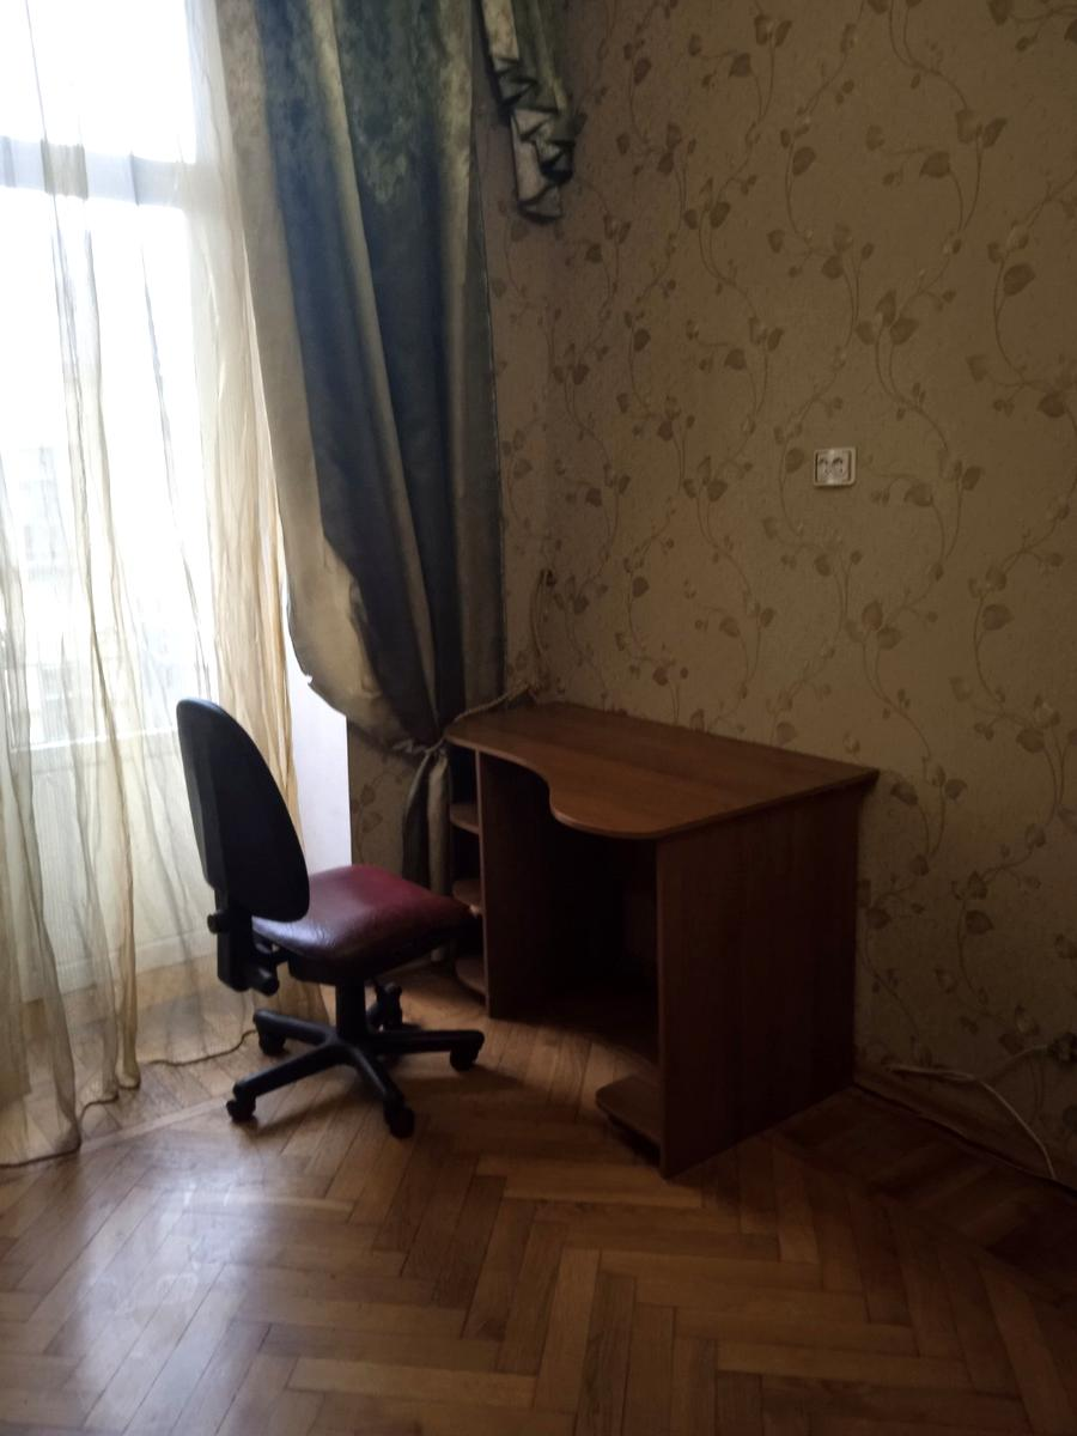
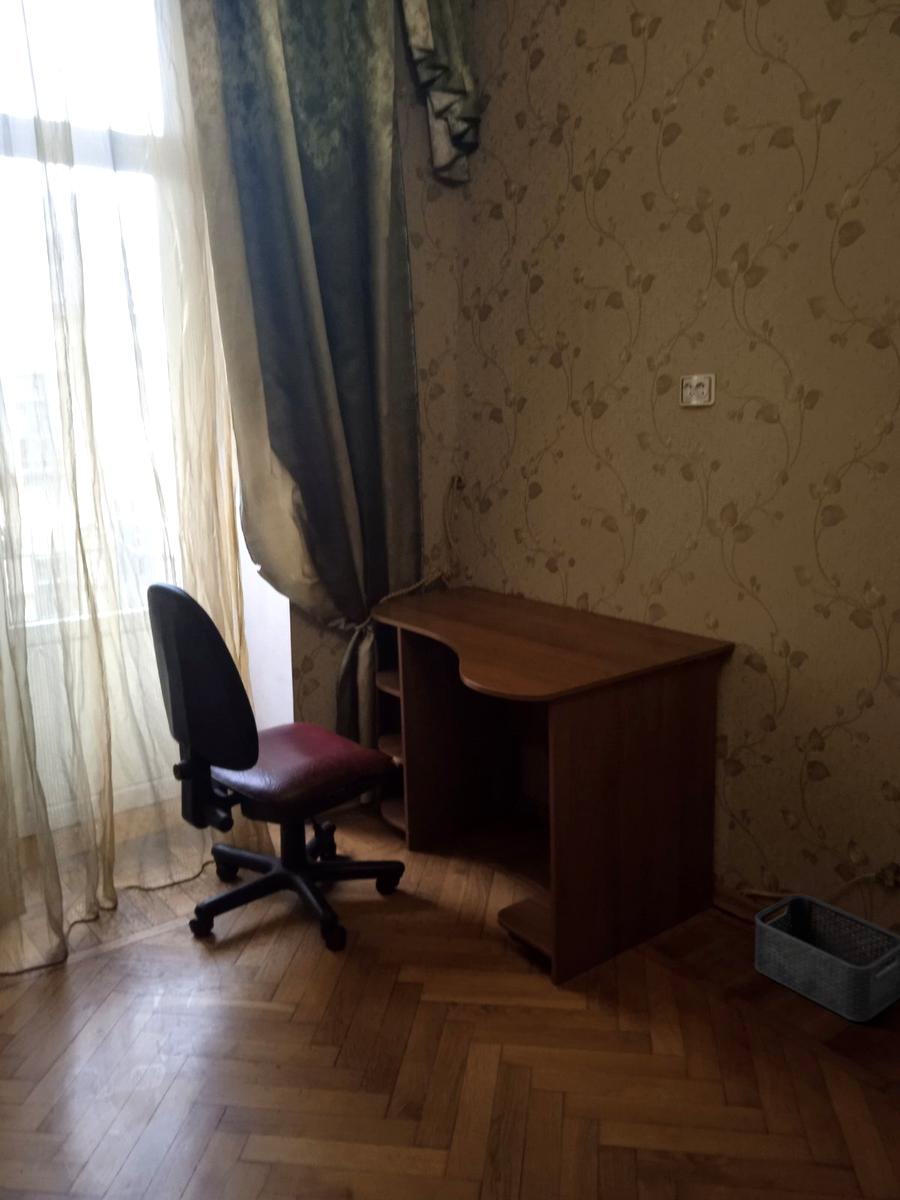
+ storage bin [754,893,900,1023]
